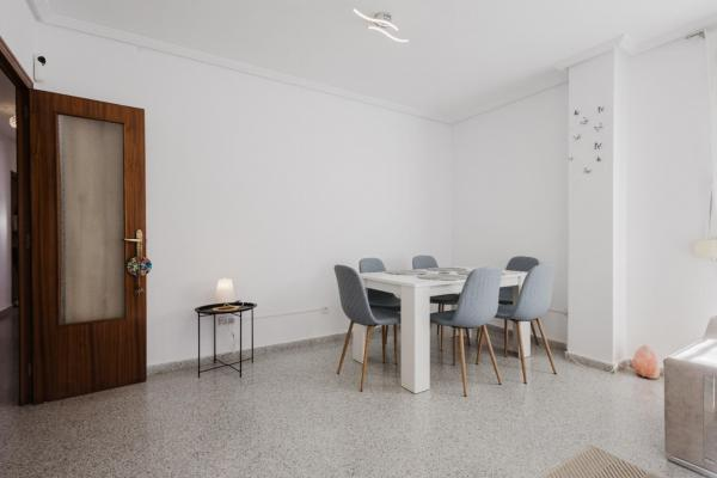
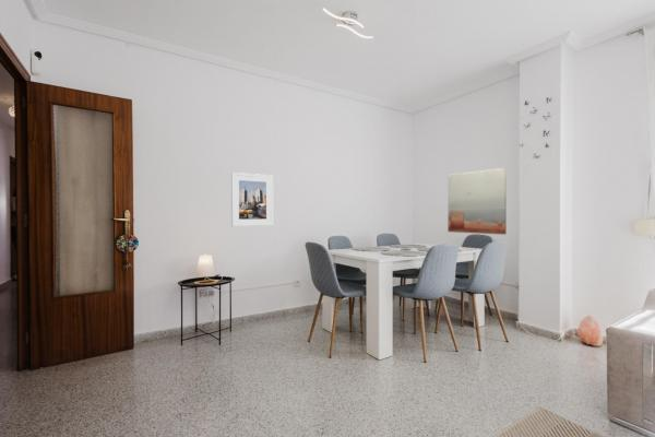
+ wall art [446,167,508,236]
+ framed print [230,172,274,227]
